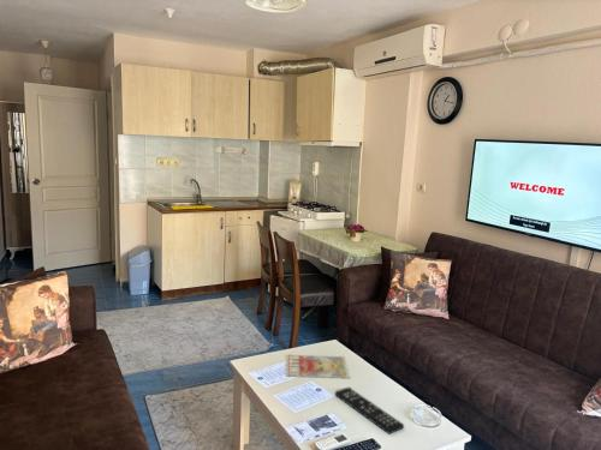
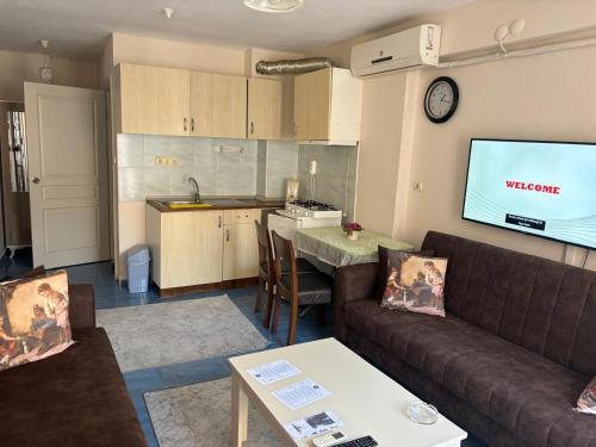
- remote control [334,386,405,436]
- magazine [285,353,351,379]
